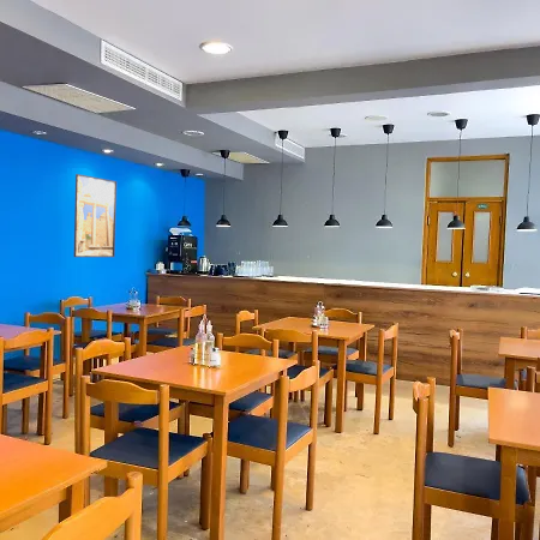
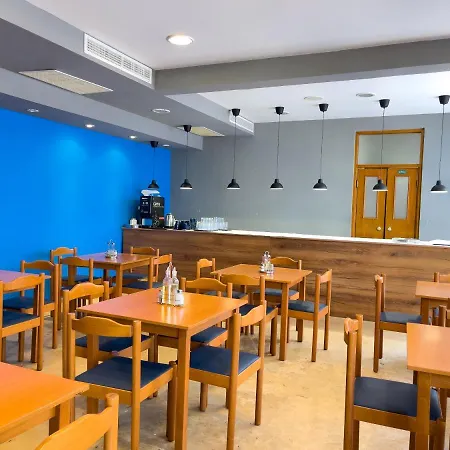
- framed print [73,173,118,258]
